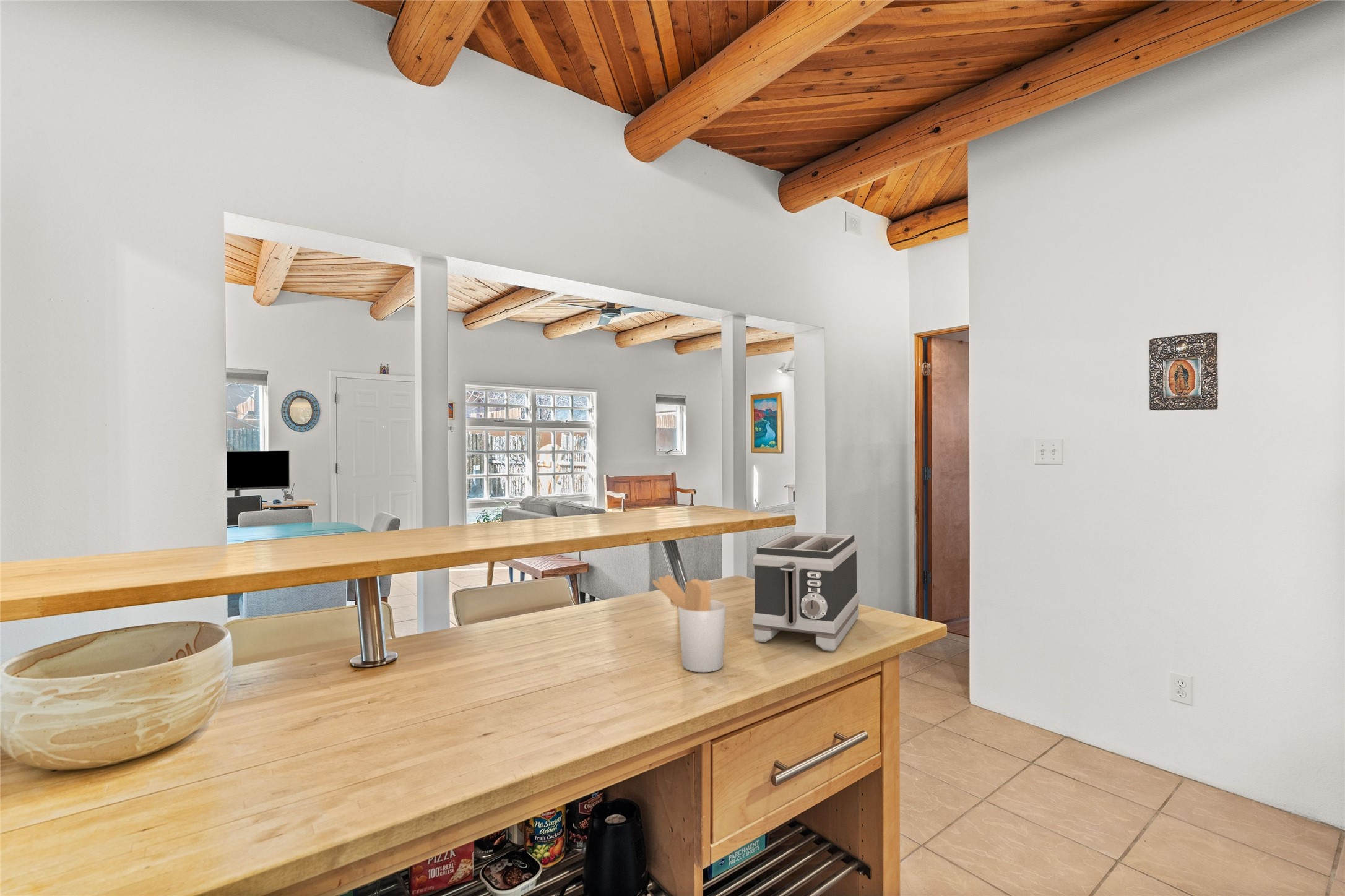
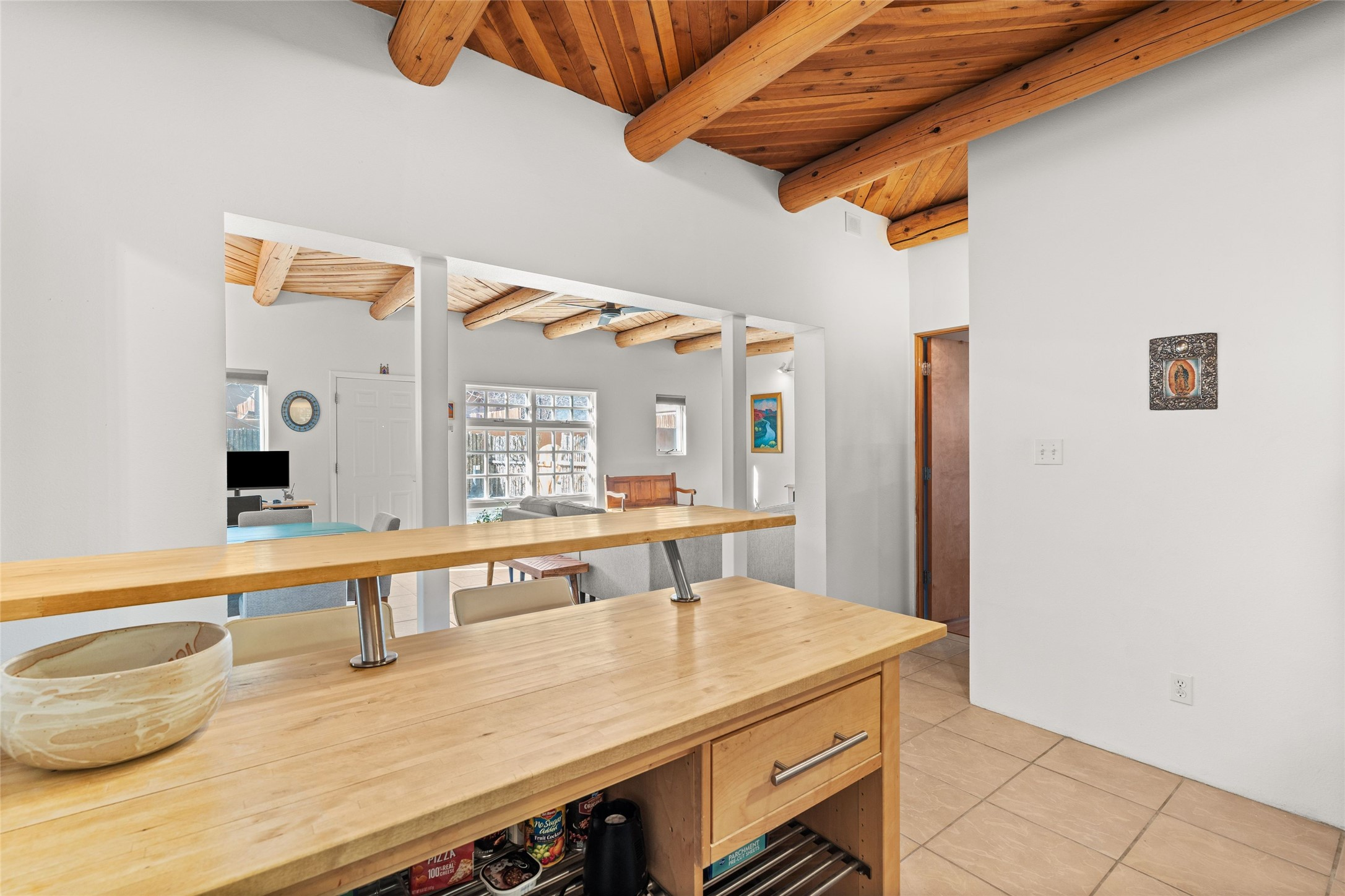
- utensil holder [652,574,727,673]
- toaster [751,532,860,652]
